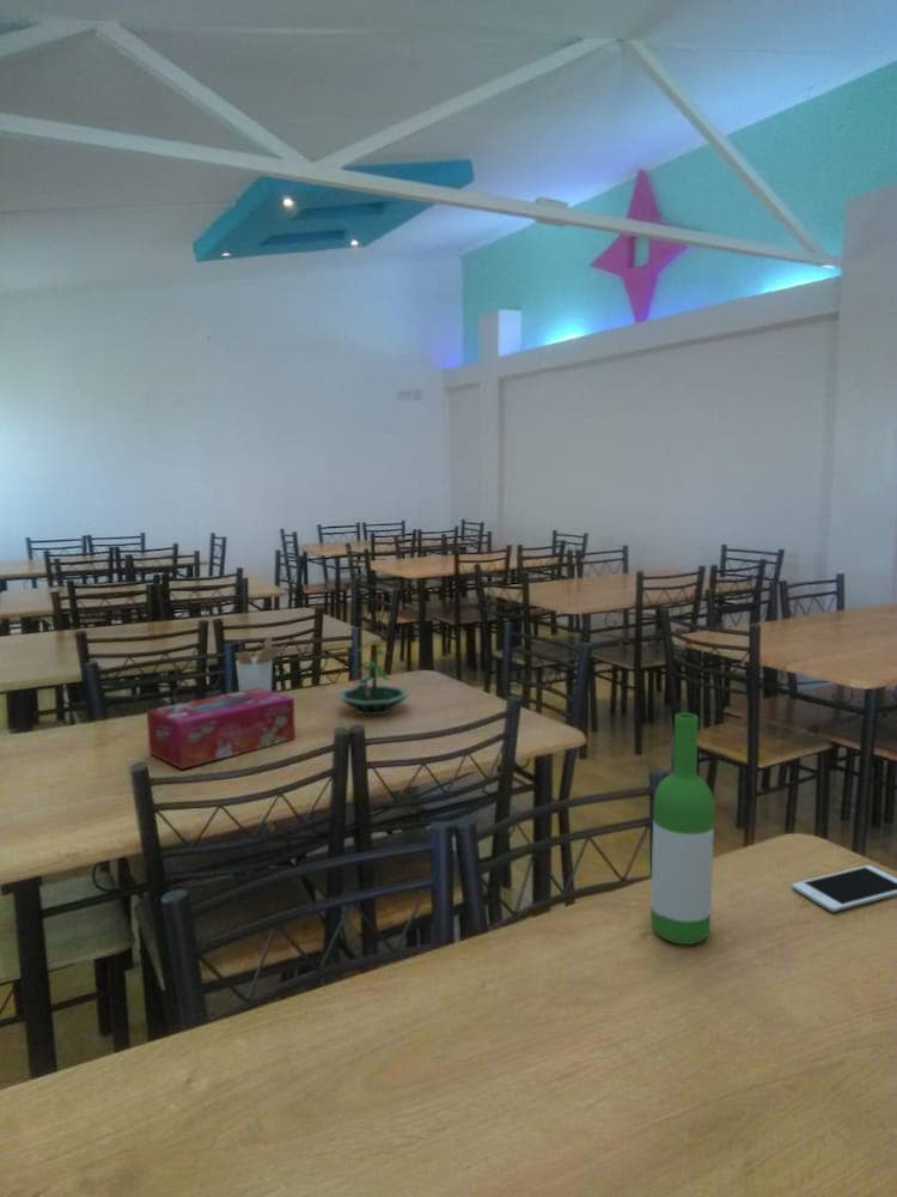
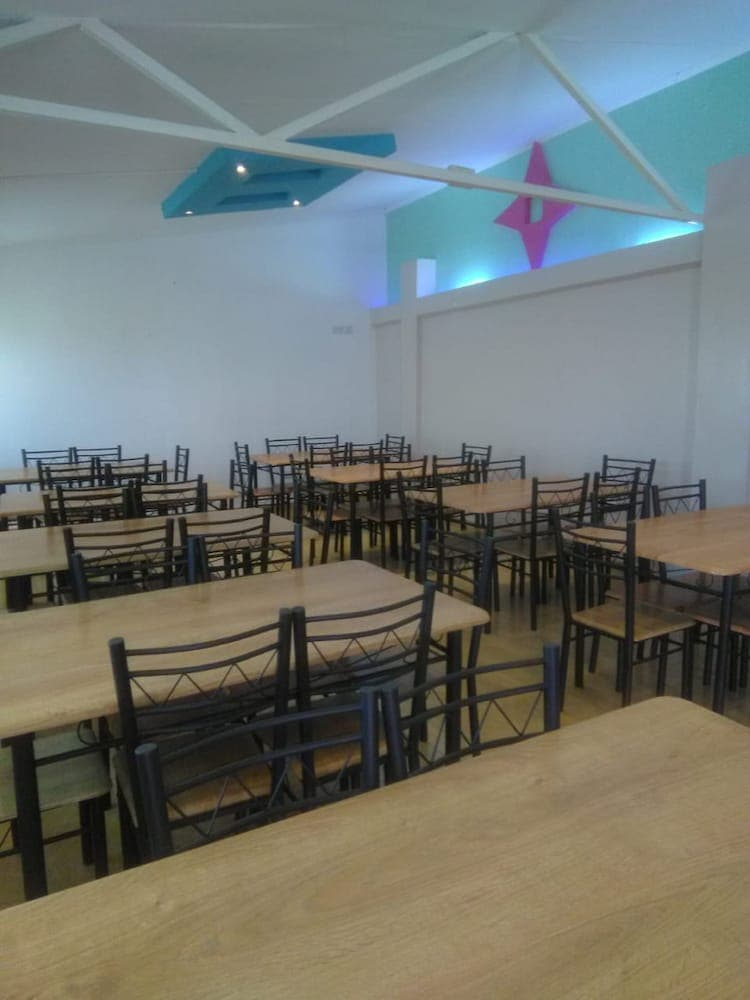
- wine bottle [649,711,715,946]
- utensil holder [234,636,287,692]
- cell phone [791,864,897,913]
- tissue box [146,687,297,770]
- terrarium [337,639,410,717]
